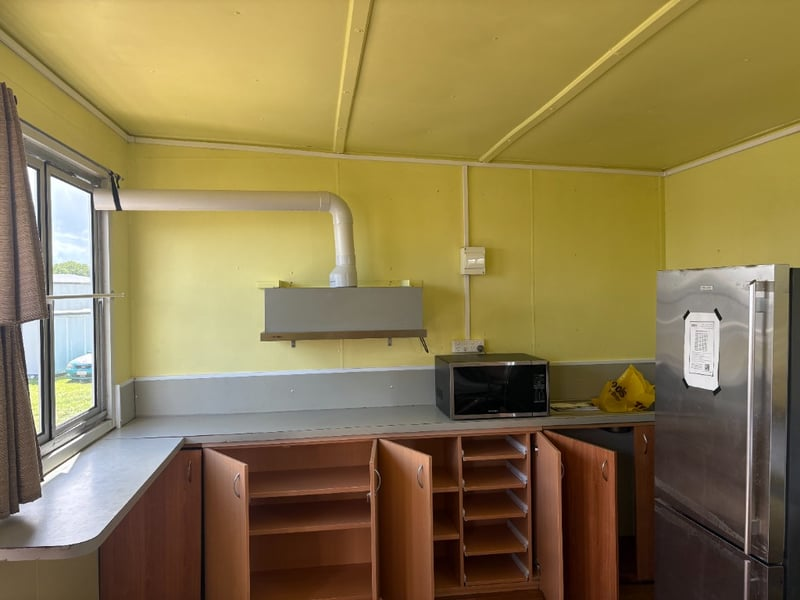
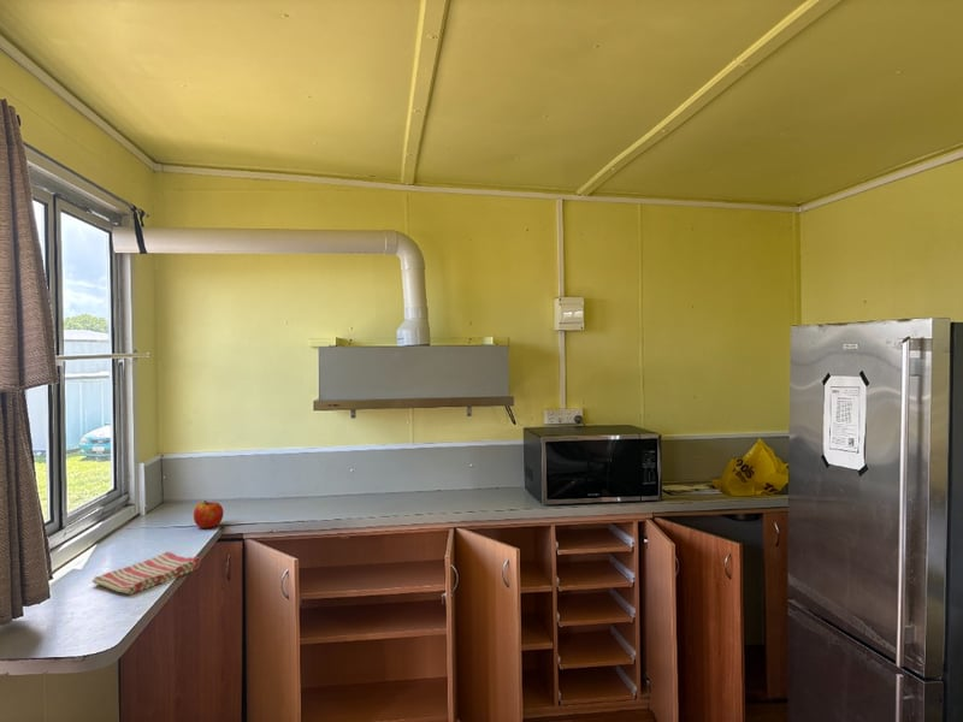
+ apple [193,499,224,529]
+ dish towel [91,550,202,596]
